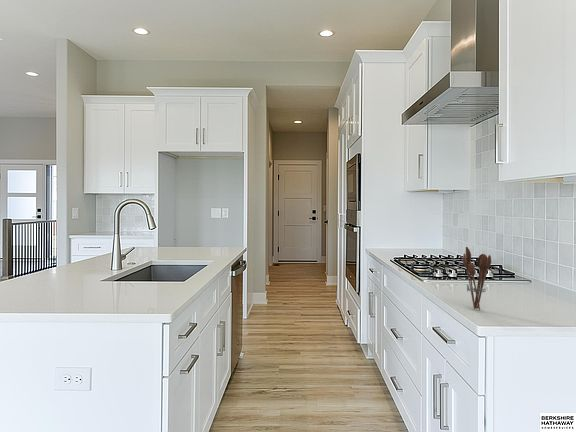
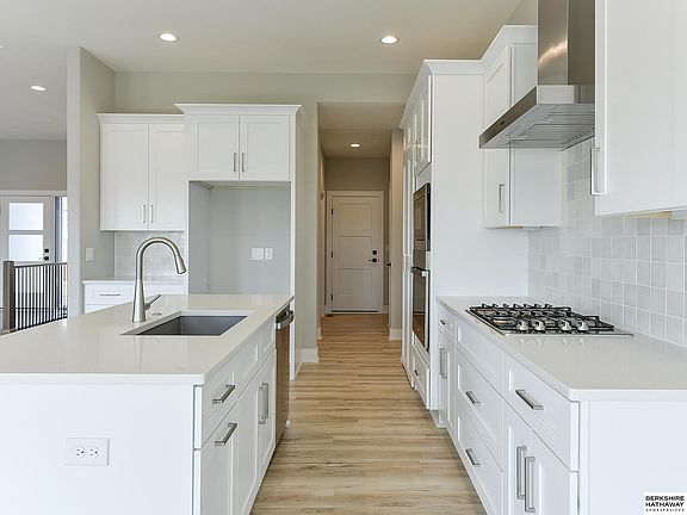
- utensil holder [462,246,492,311]
